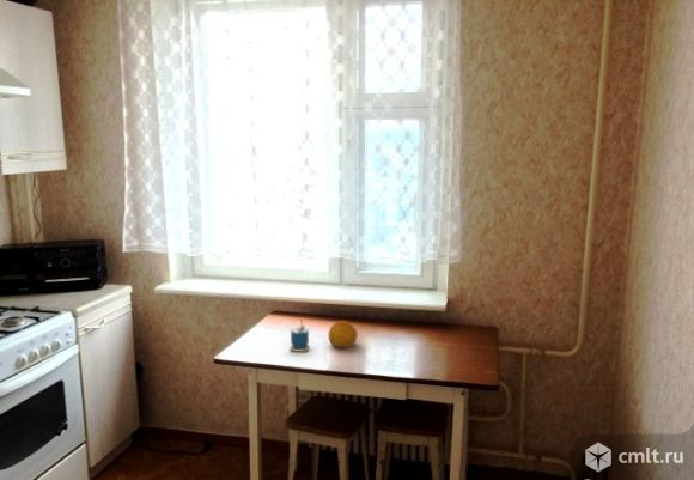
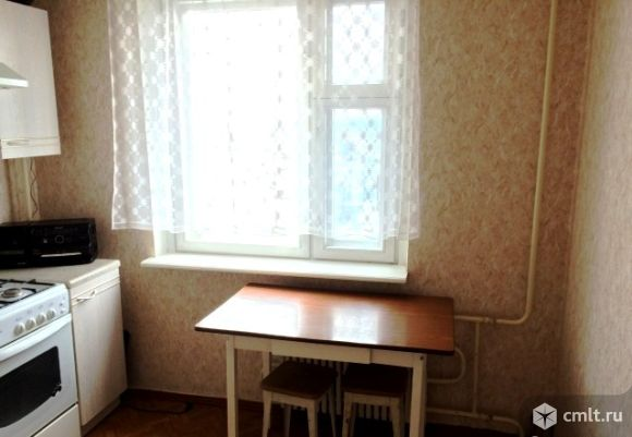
- fruit [327,320,359,348]
- cup [288,321,311,353]
